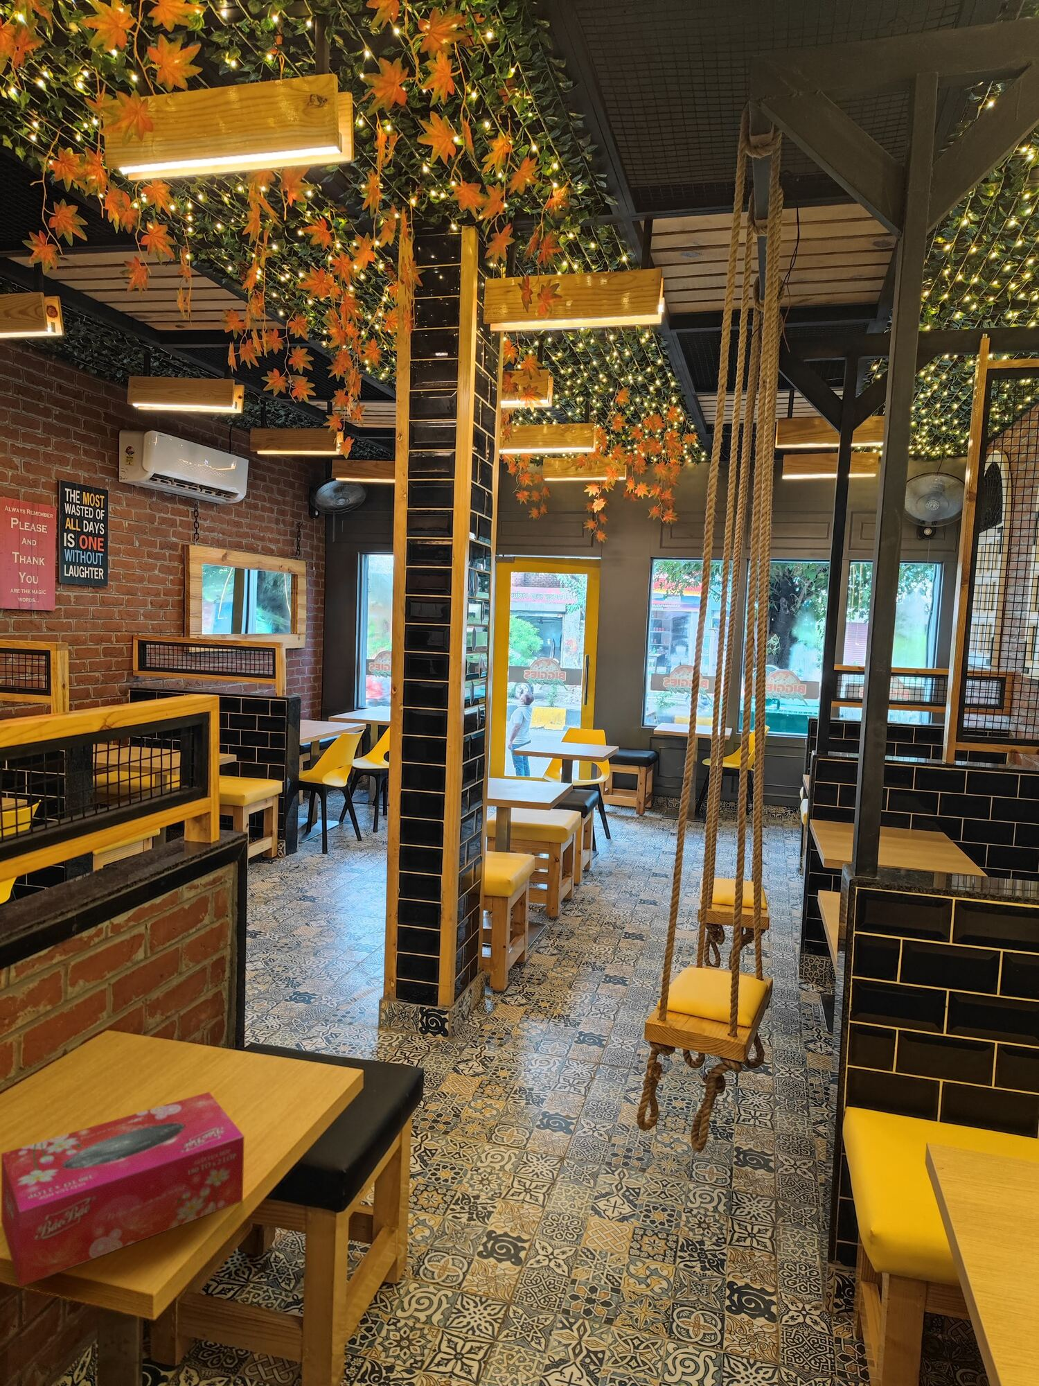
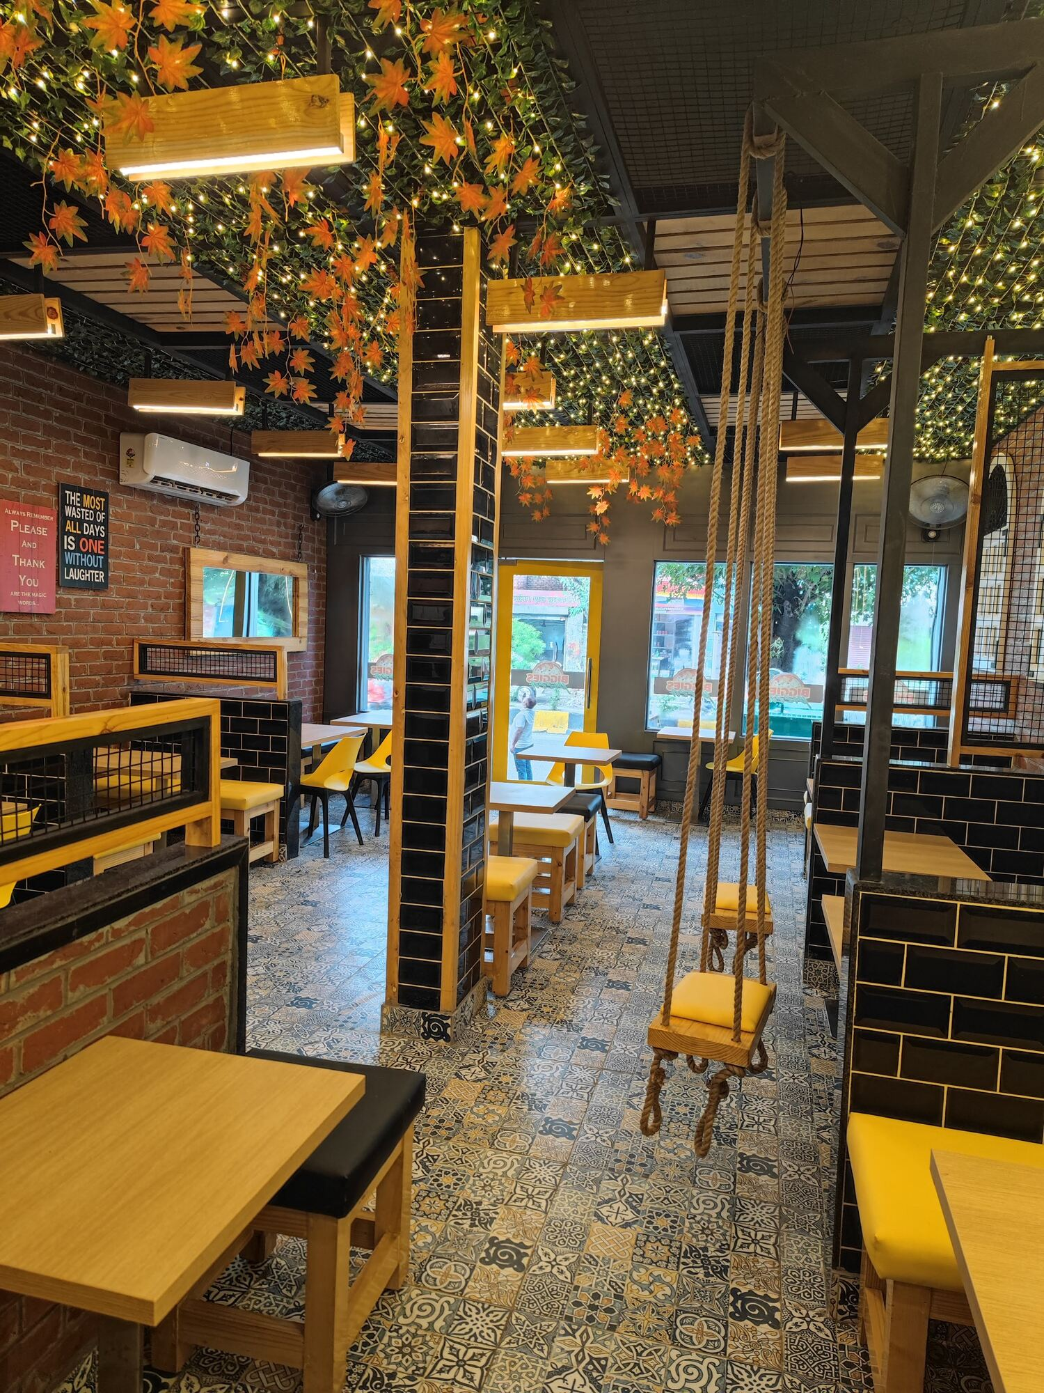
- tissue box [0,1091,246,1288]
